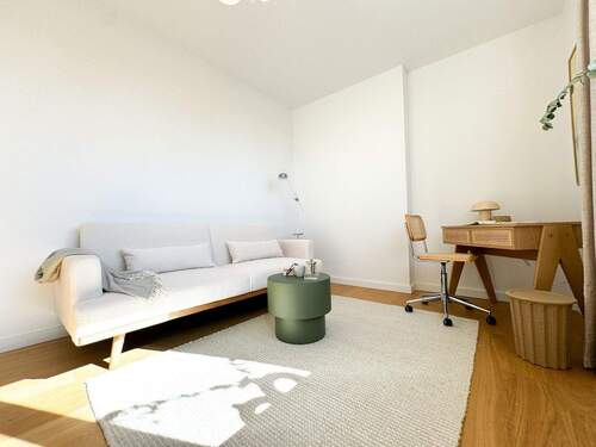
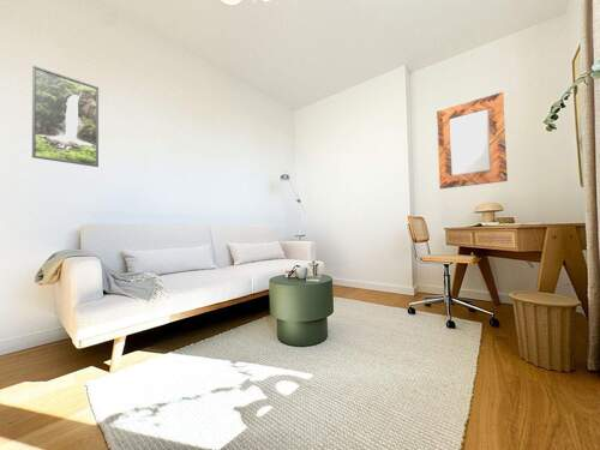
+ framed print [31,65,100,168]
+ home mirror [436,91,509,190]
